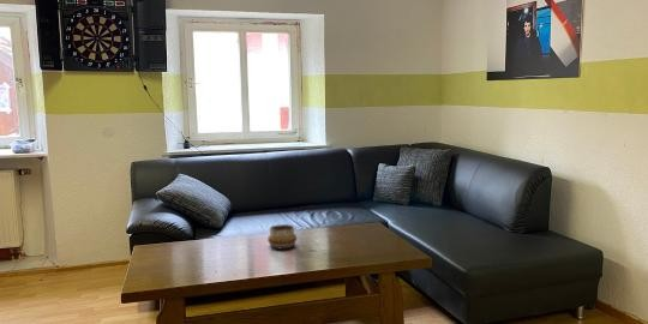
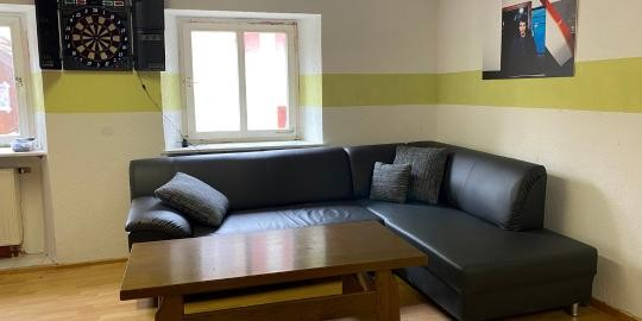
- decorative bowl [266,223,298,251]
